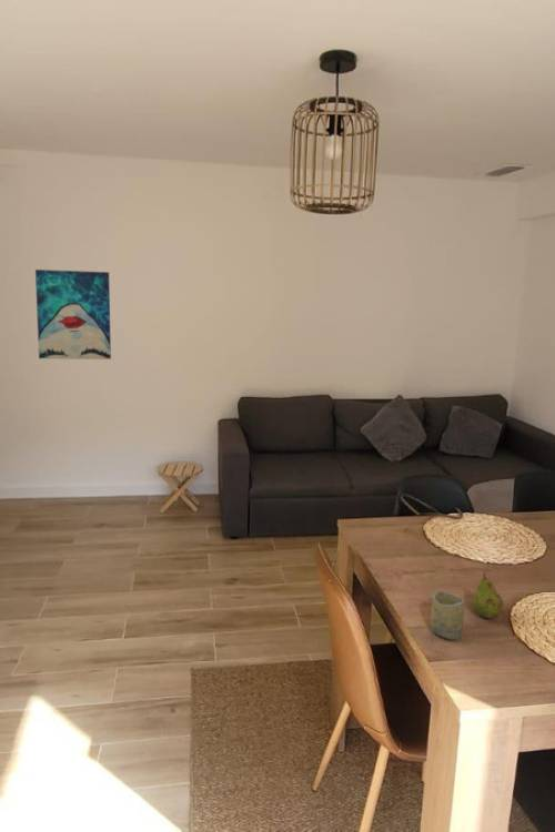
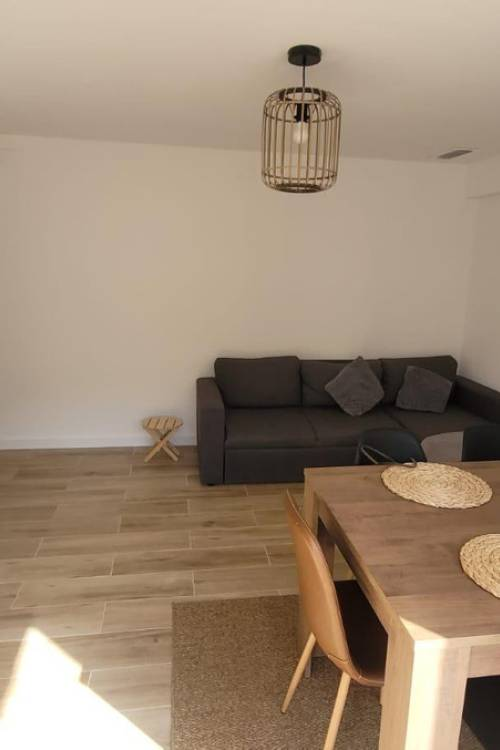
- wall art [34,268,112,361]
- fruit [472,571,504,619]
- cup [430,590,466,641]
